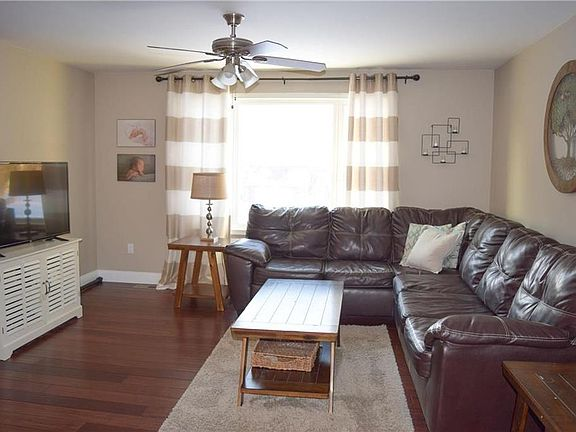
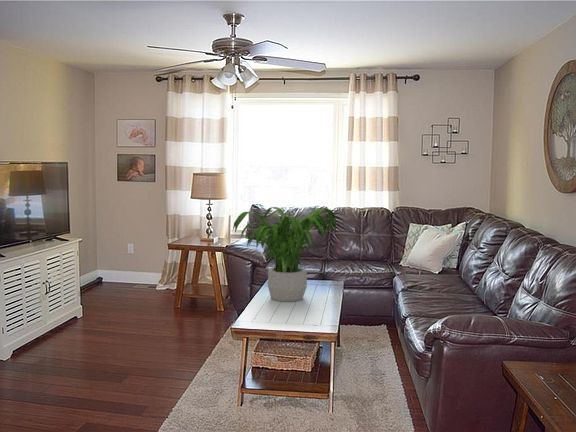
+ potted plant [231,206,337,303]
